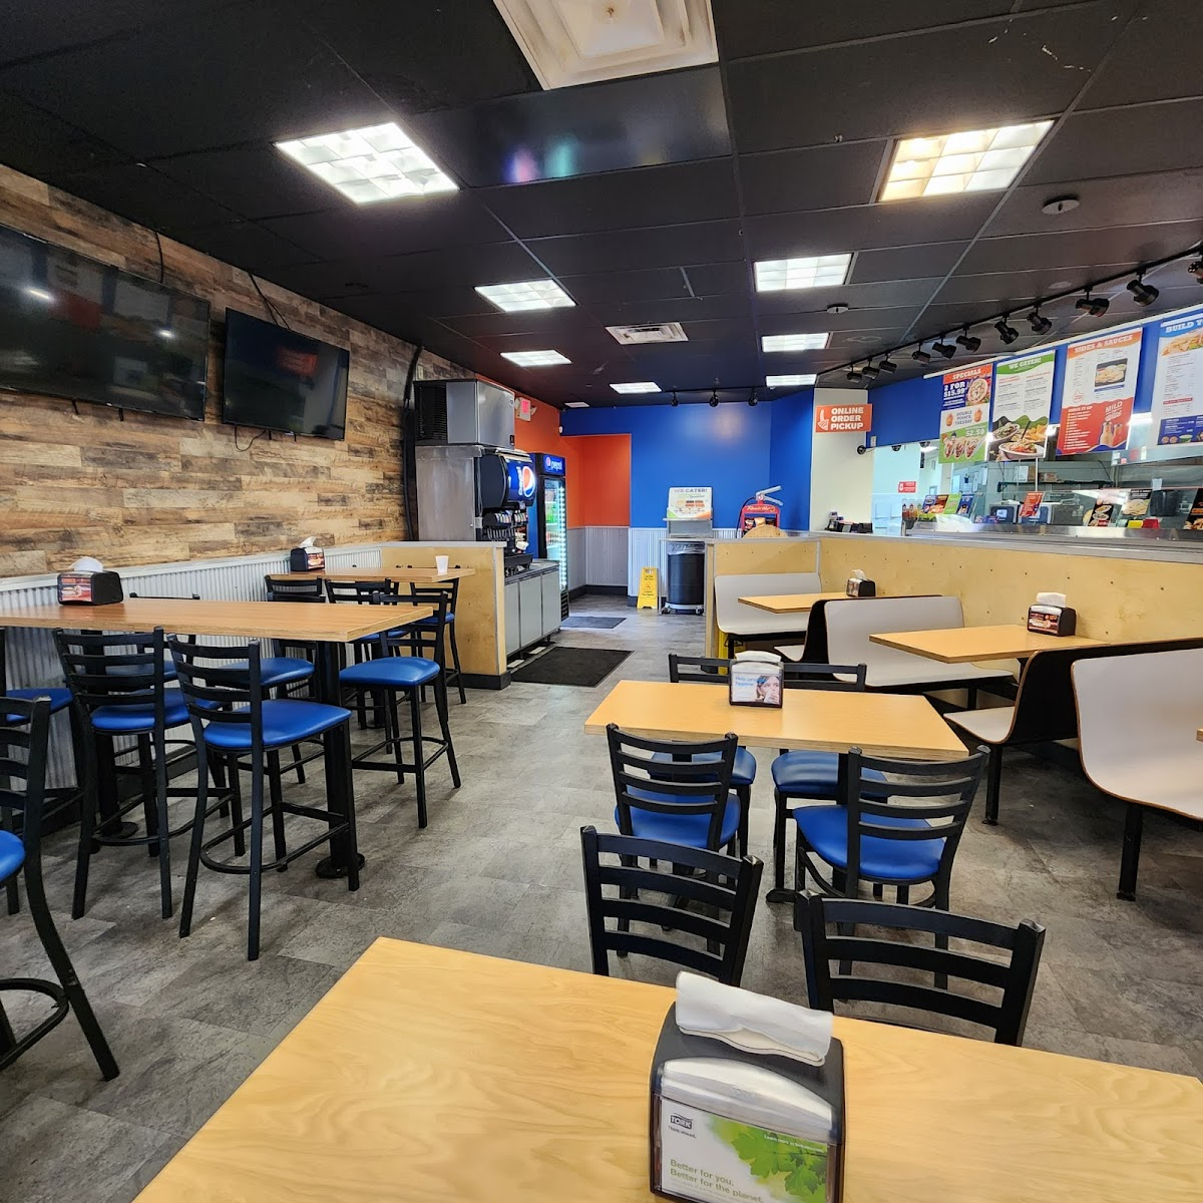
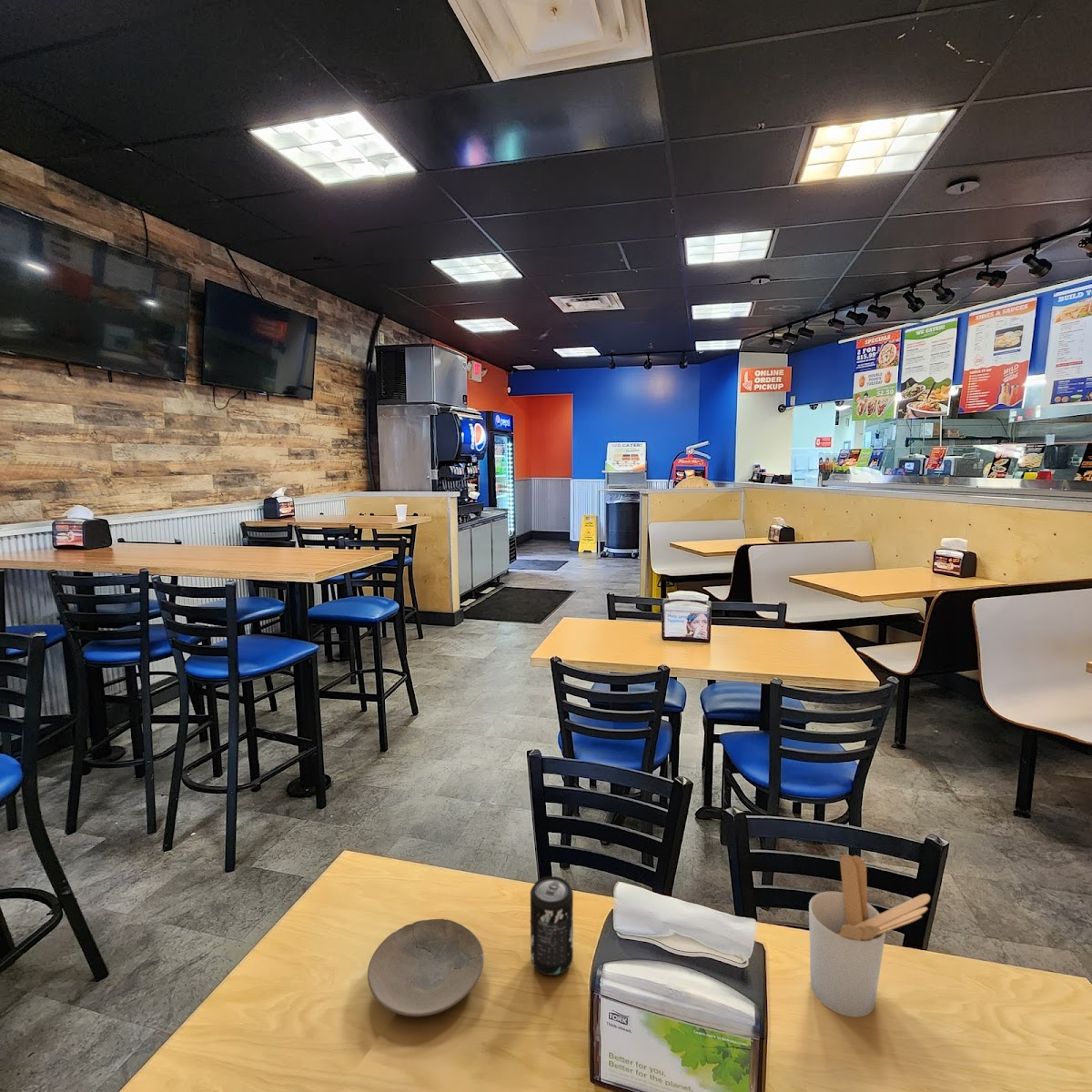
+ plate [367,918,484,1017]
+ utensil holder [808,854,932,1018]
+ beverage can [530,875,574,976]
